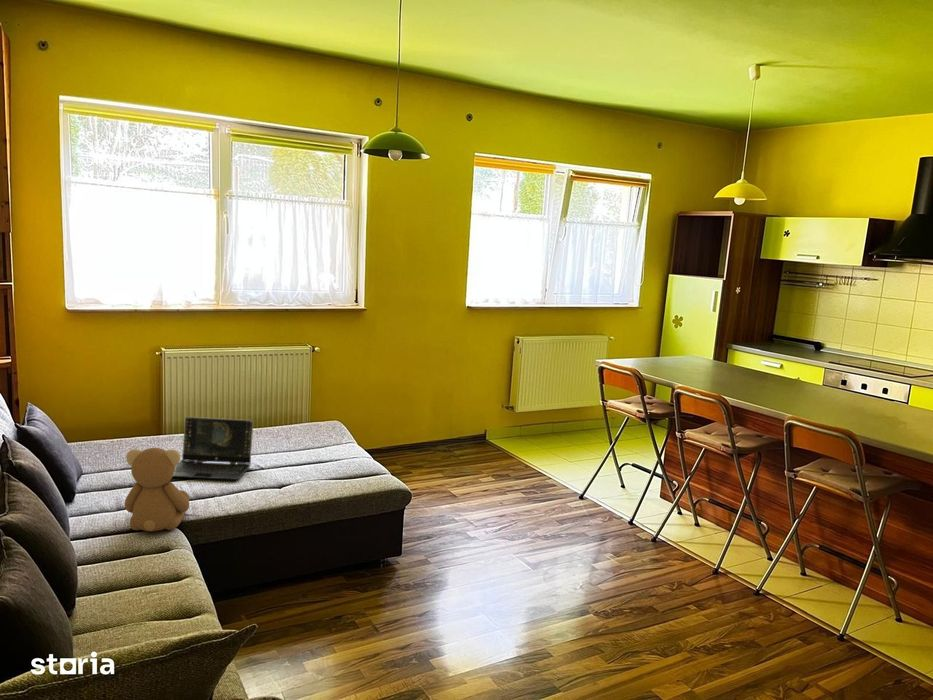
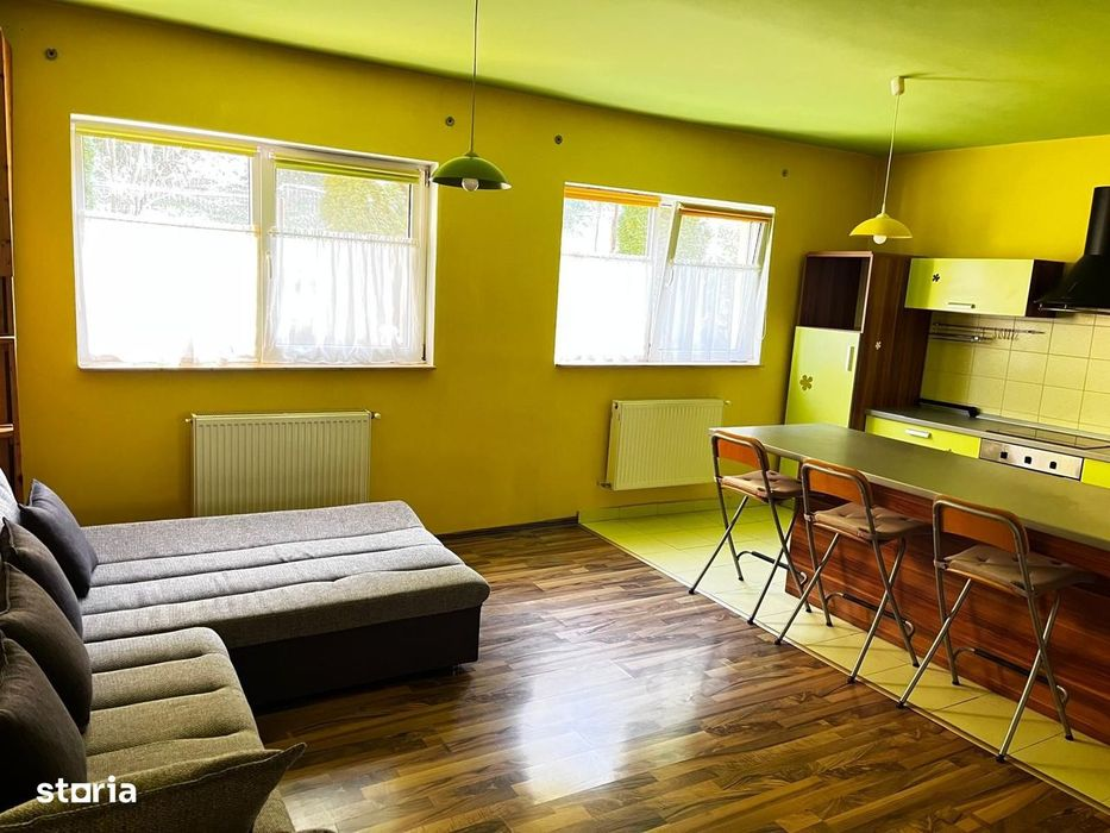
- laptop [172,416,254,481]
- teddy bear [124,447,190,532]
